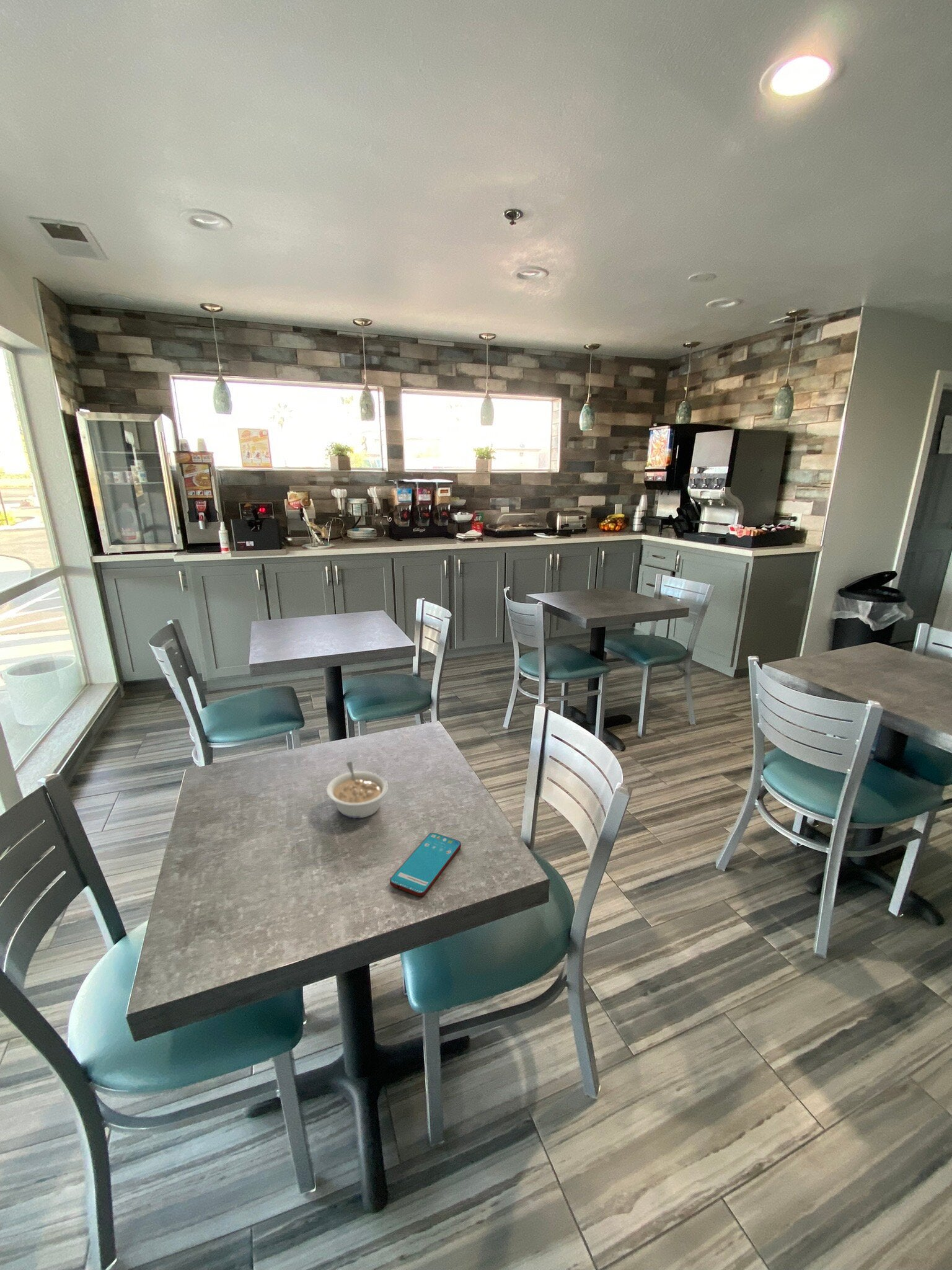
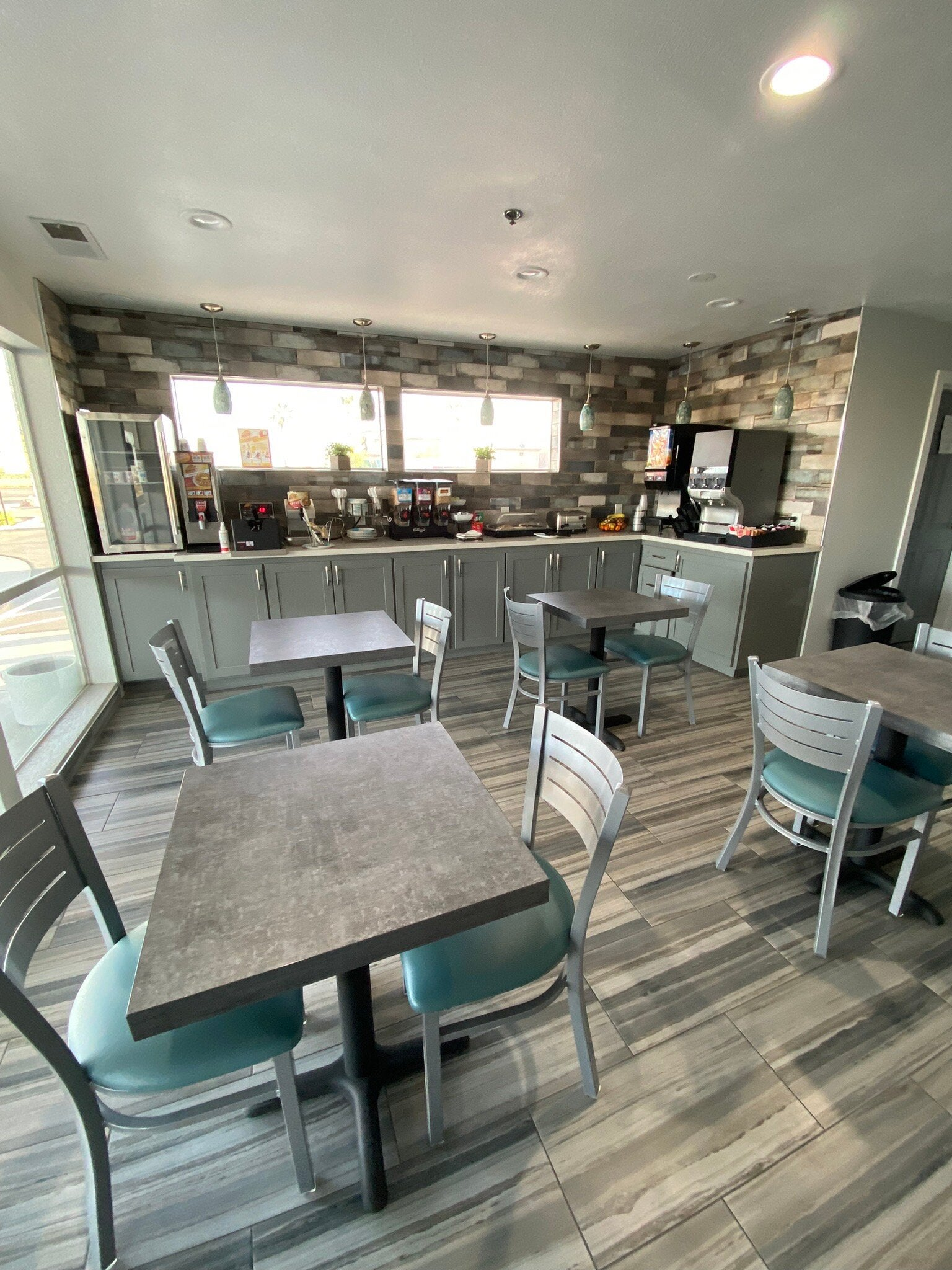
- smartphone [389,832,462,897]
- legume [326,761,389,819]
